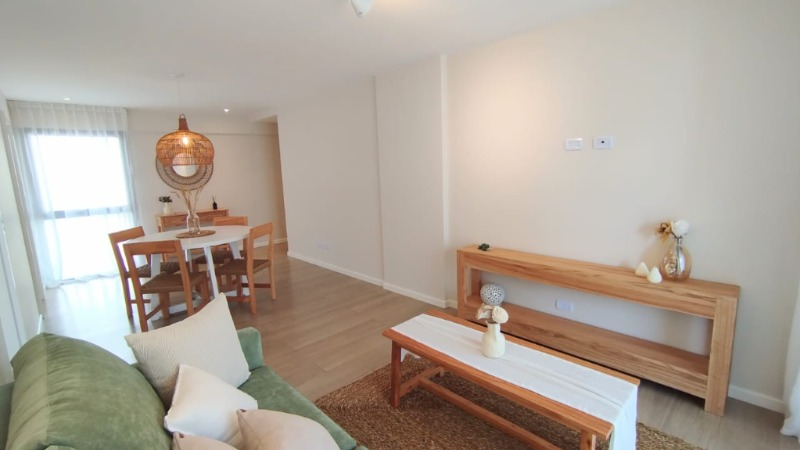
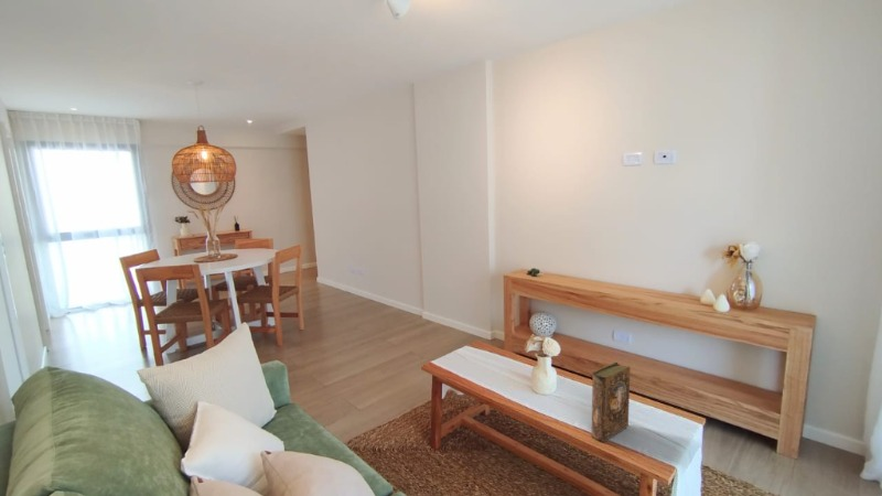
+ book [591,360,631,443]
